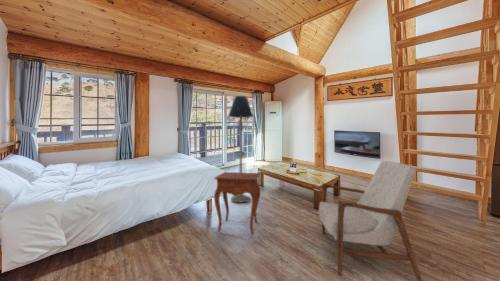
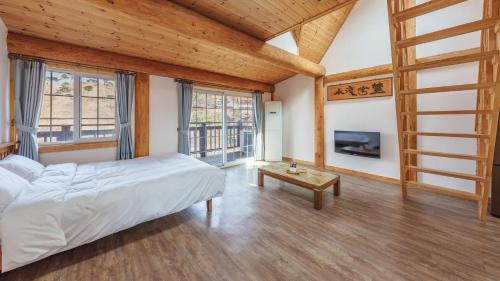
- armchair [318,160,423,281]
- side table [213,171,261,236]
- floor lamp [227,95,254,203]
